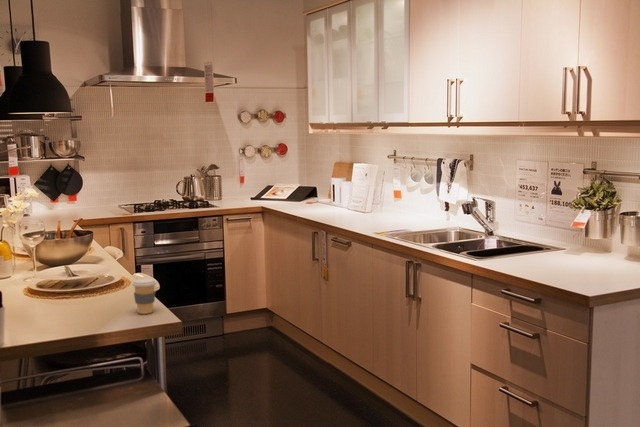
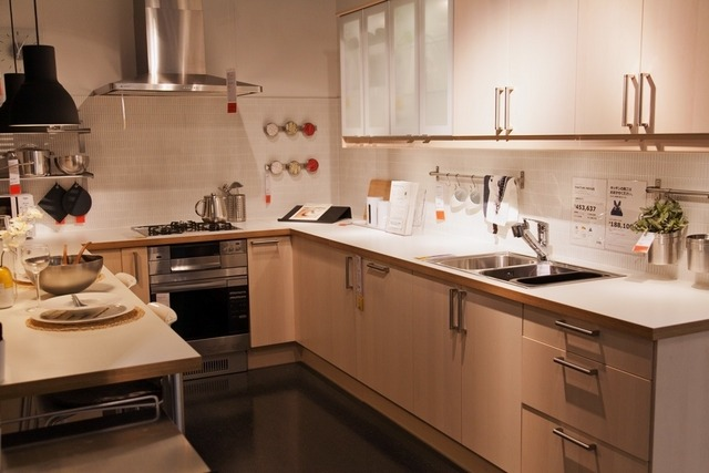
- coffee cup [131,277,158,315]
